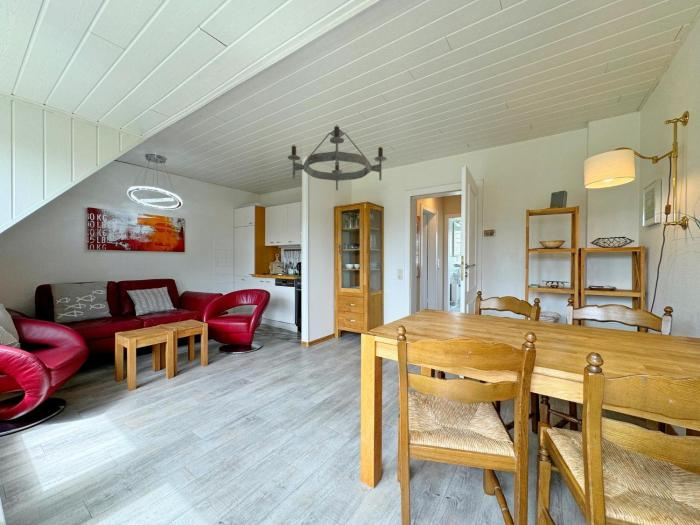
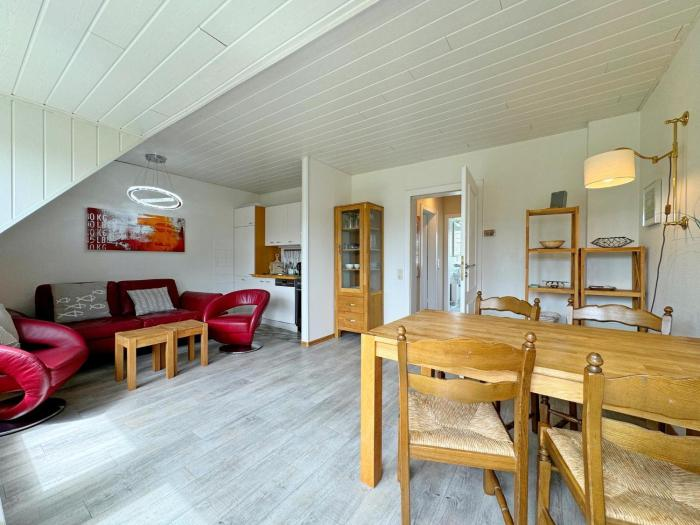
- chandelier [287,124,388,191]
